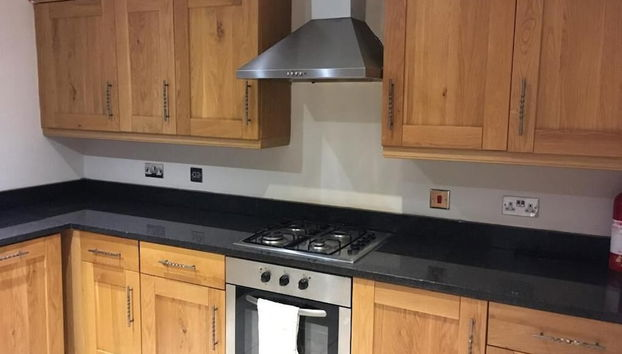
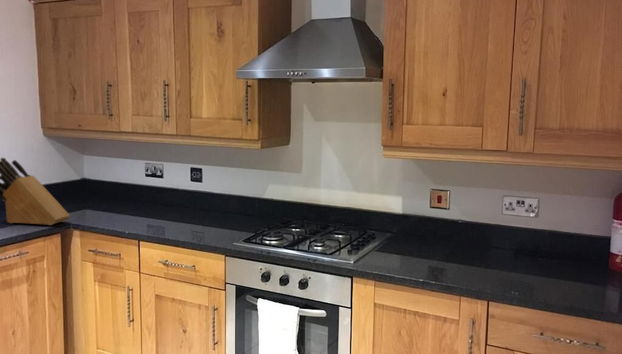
+ knife block [0,157,71,226]
